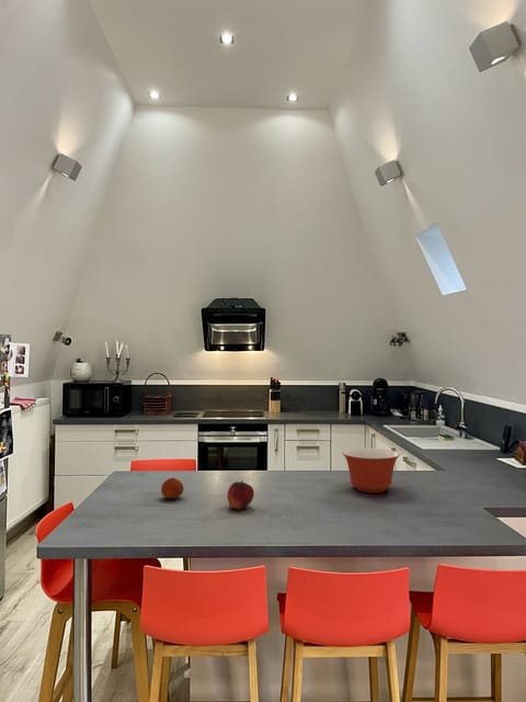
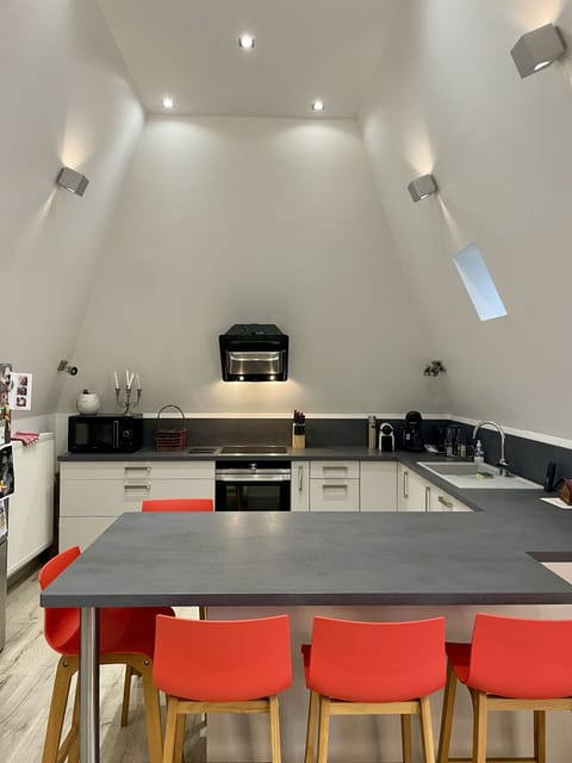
- mixing bowl [341,448,401,494]
- fruit [226,479,255,511]
- fruit [160,477,185,499]
